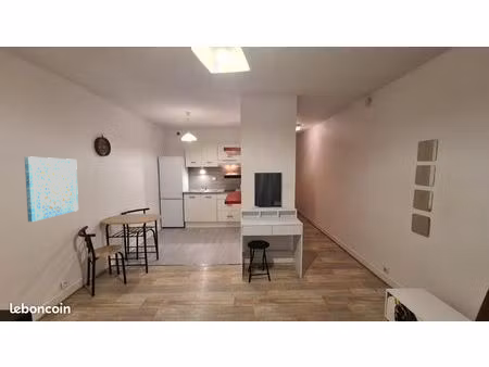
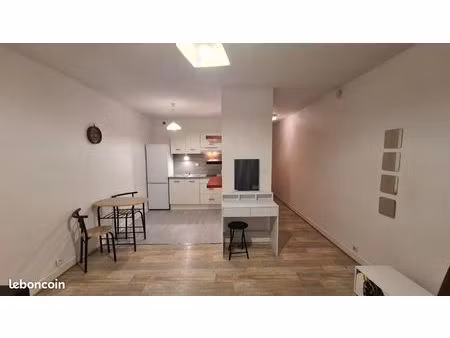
- wall art [24,155,79,223]
